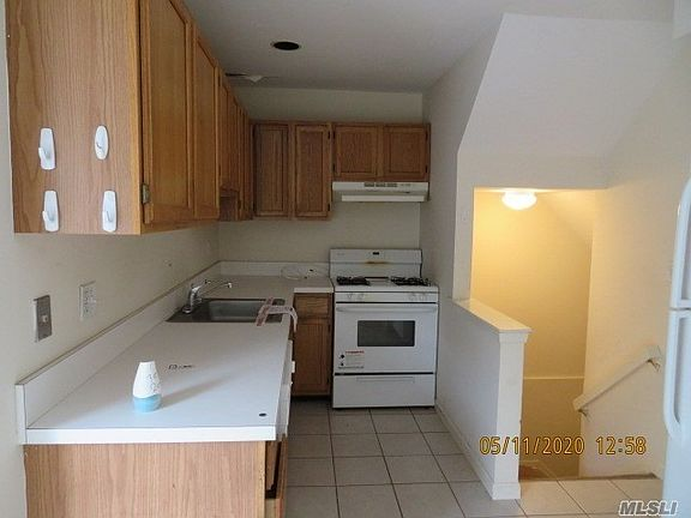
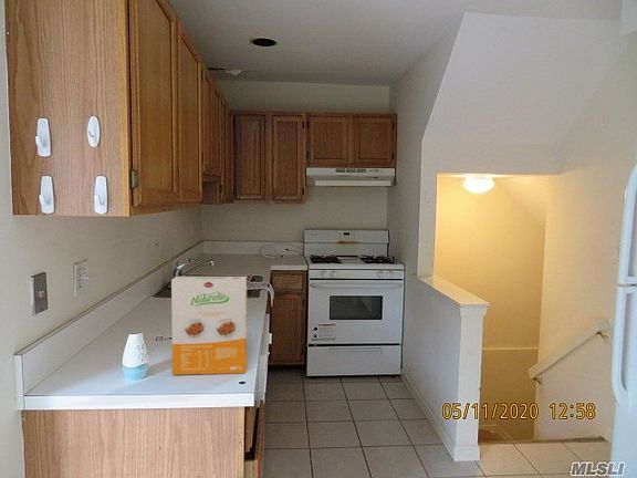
+ cereal box [170,276,248,376]
